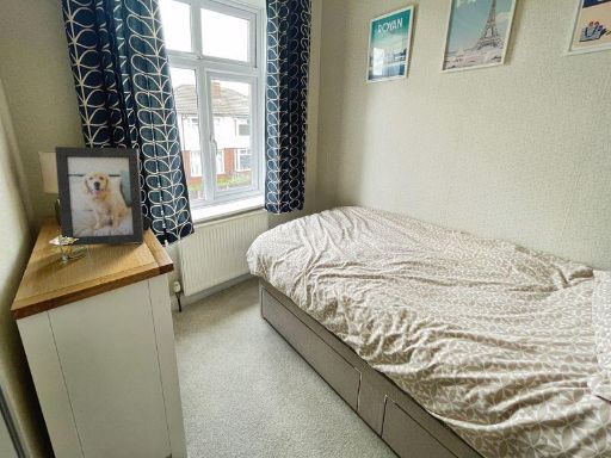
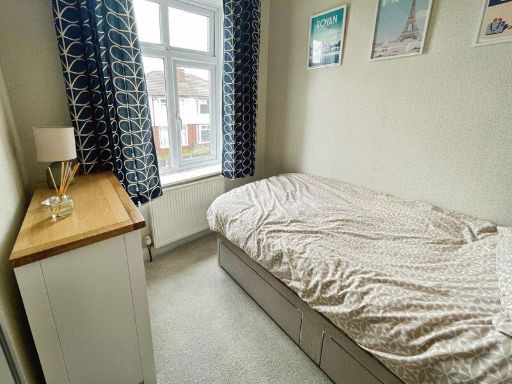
- picture frame [54,146,153,247]
